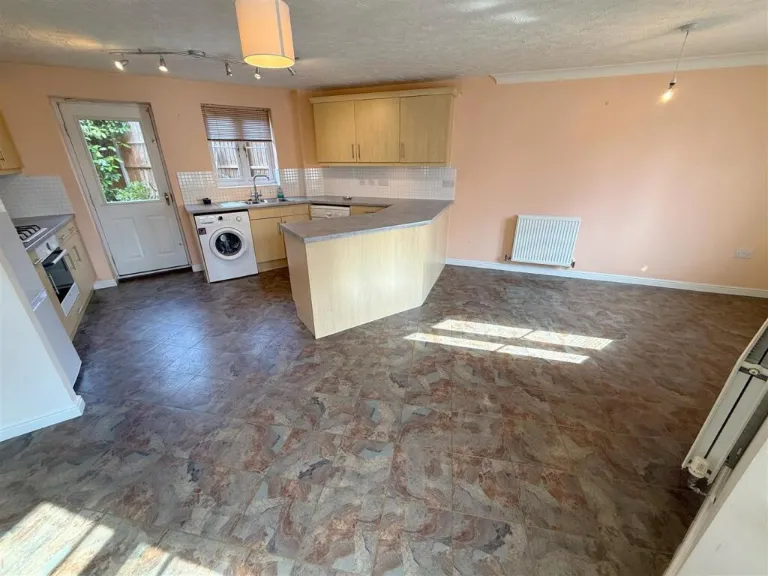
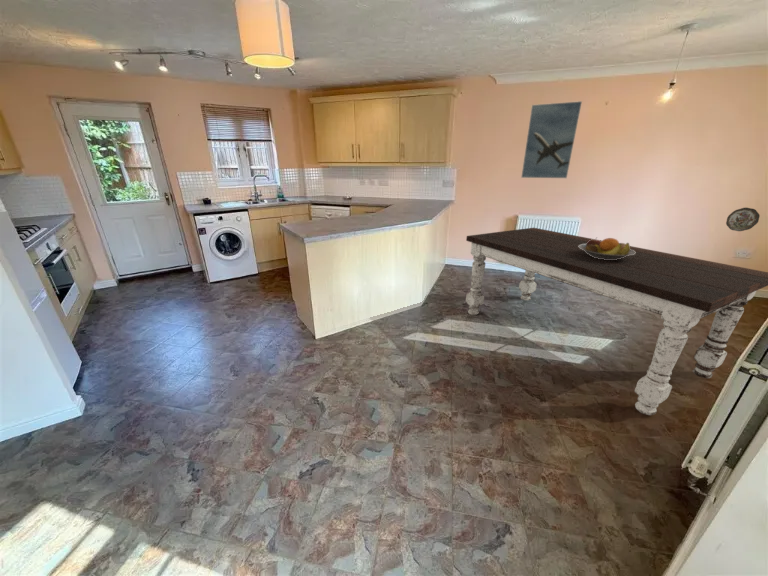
+ dining table [465,227,768,416]
+ decorative plate [725,207,761,232]
+ fruit bowl [578,237,636,260]
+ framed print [520,100,583,179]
